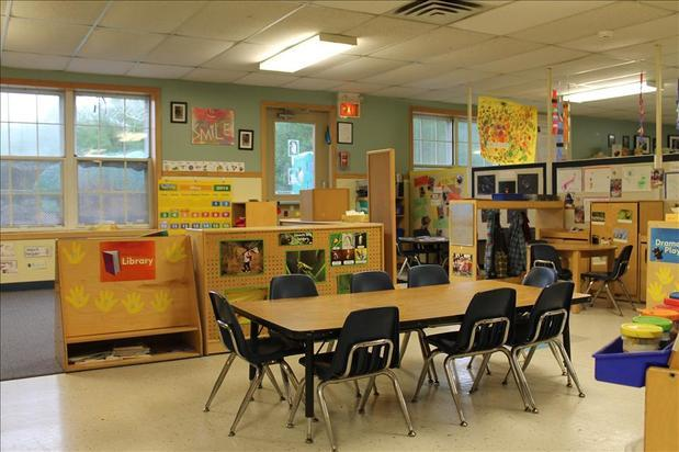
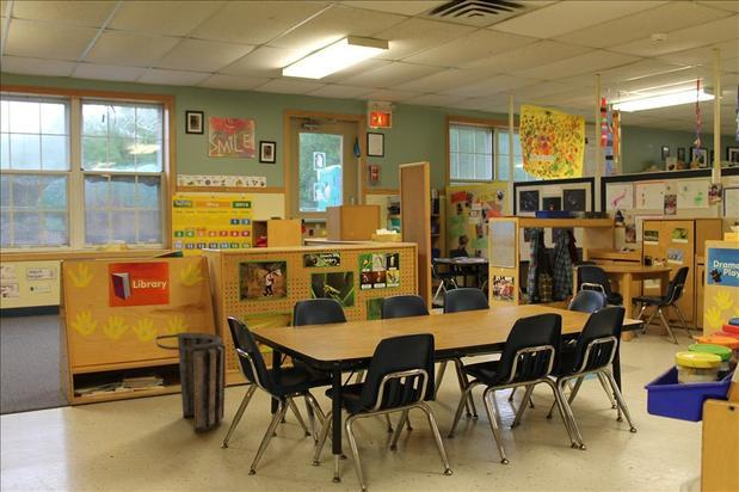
+ basket [155,332,227,433]
